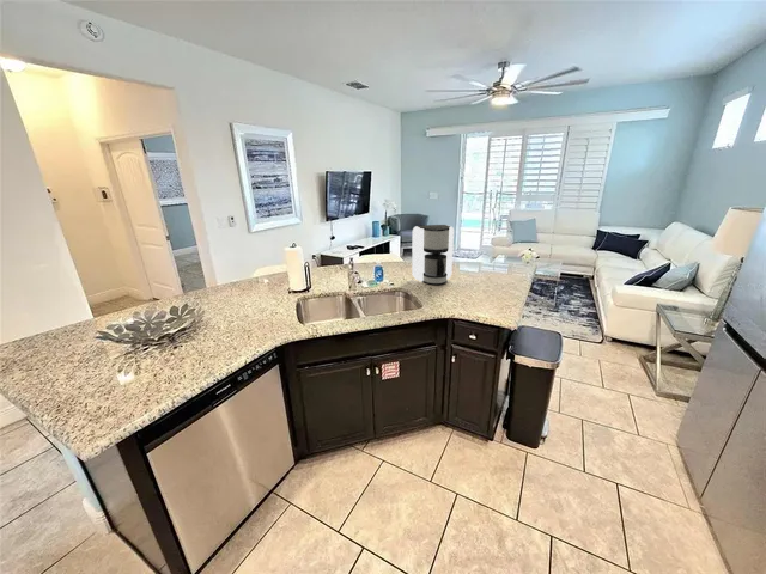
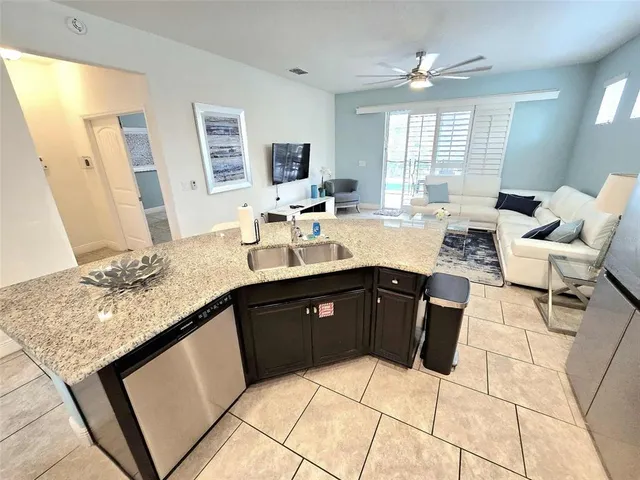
- coffee maker [411,224,455,286]
